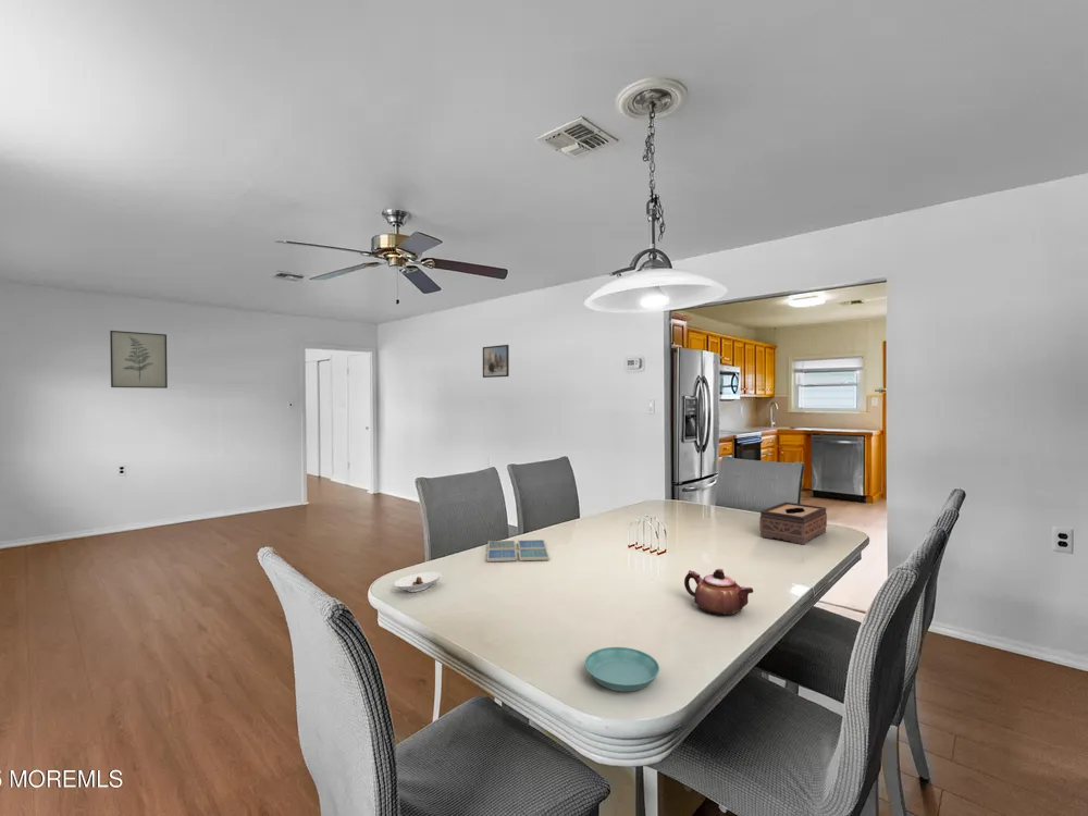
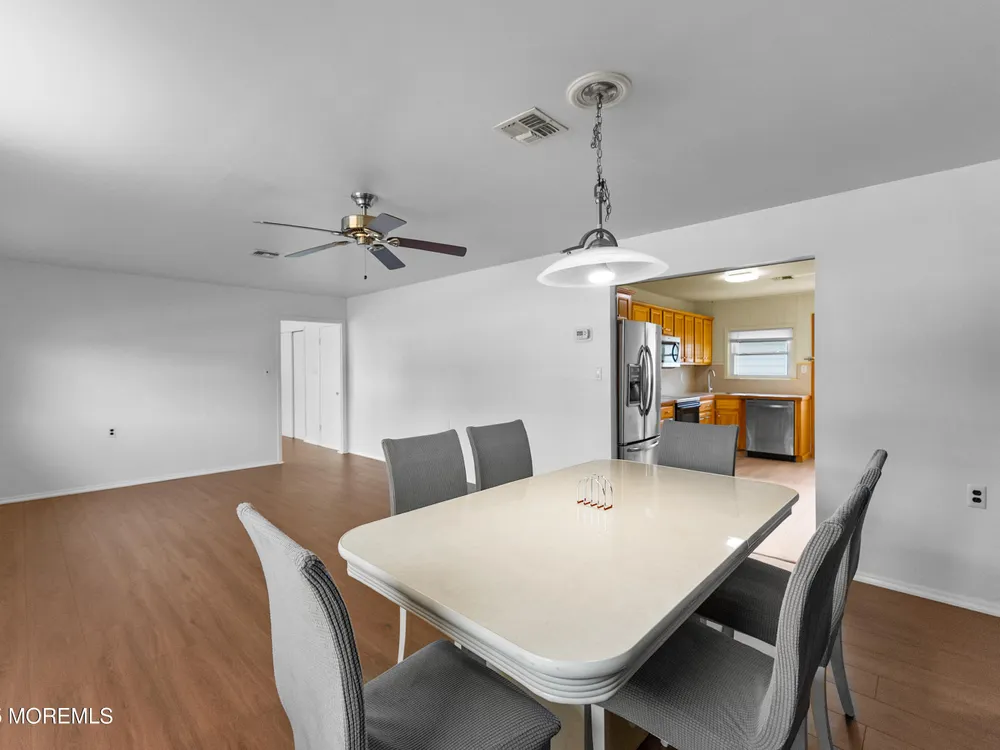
- saucer [393,571,443,593]
- wall art [109,330,169,390]
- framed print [482,344,510,379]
- teapot [683,568,754,617]
- drink coaster [486,539,551,562]
- saucer [584,646,660,692]
- tissue box [758,502,828,545]
